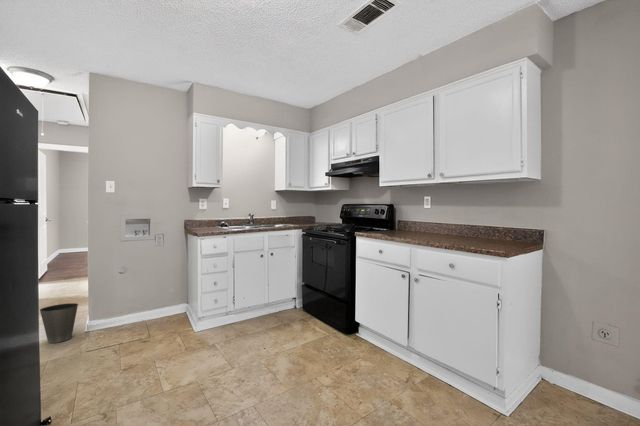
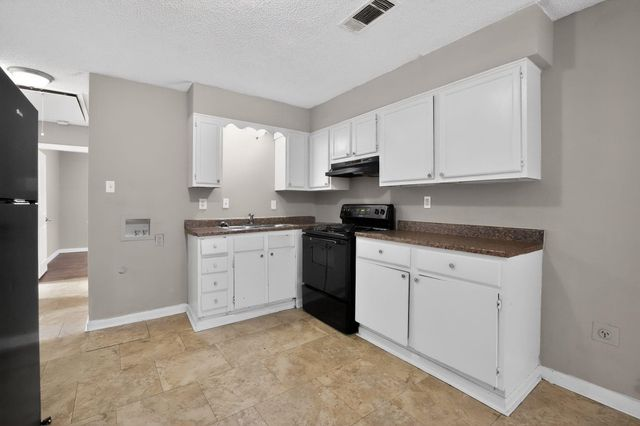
- waste basket [39,302,79,344]
